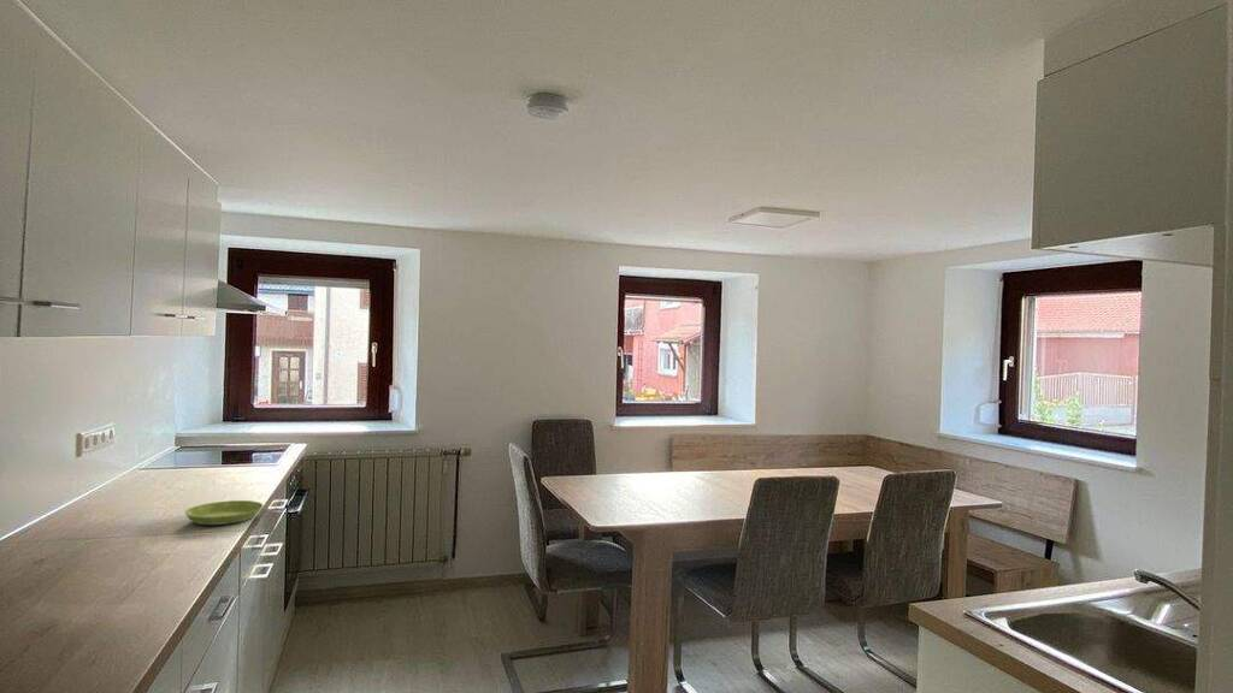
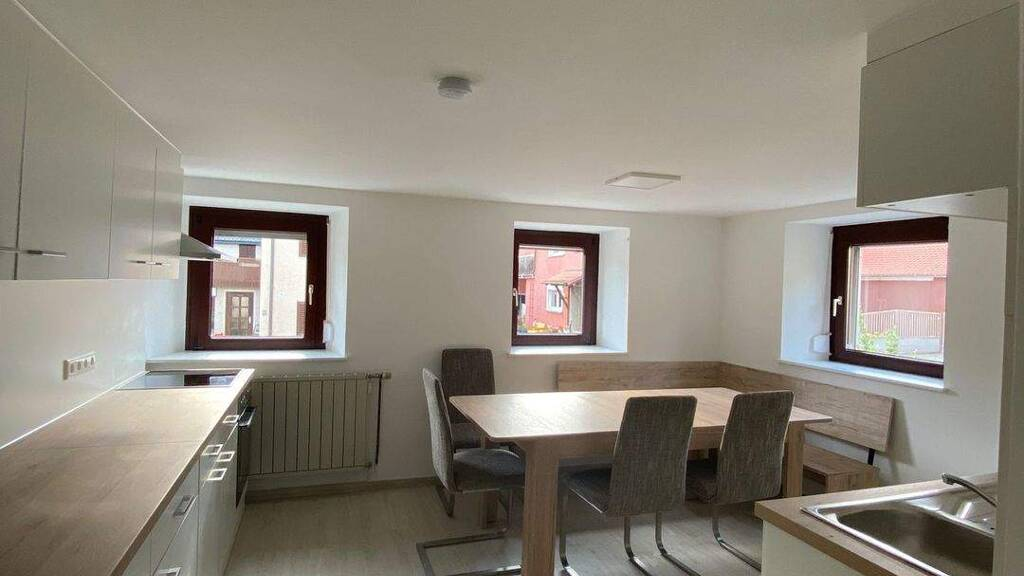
- saucer [183,499,265,526]
